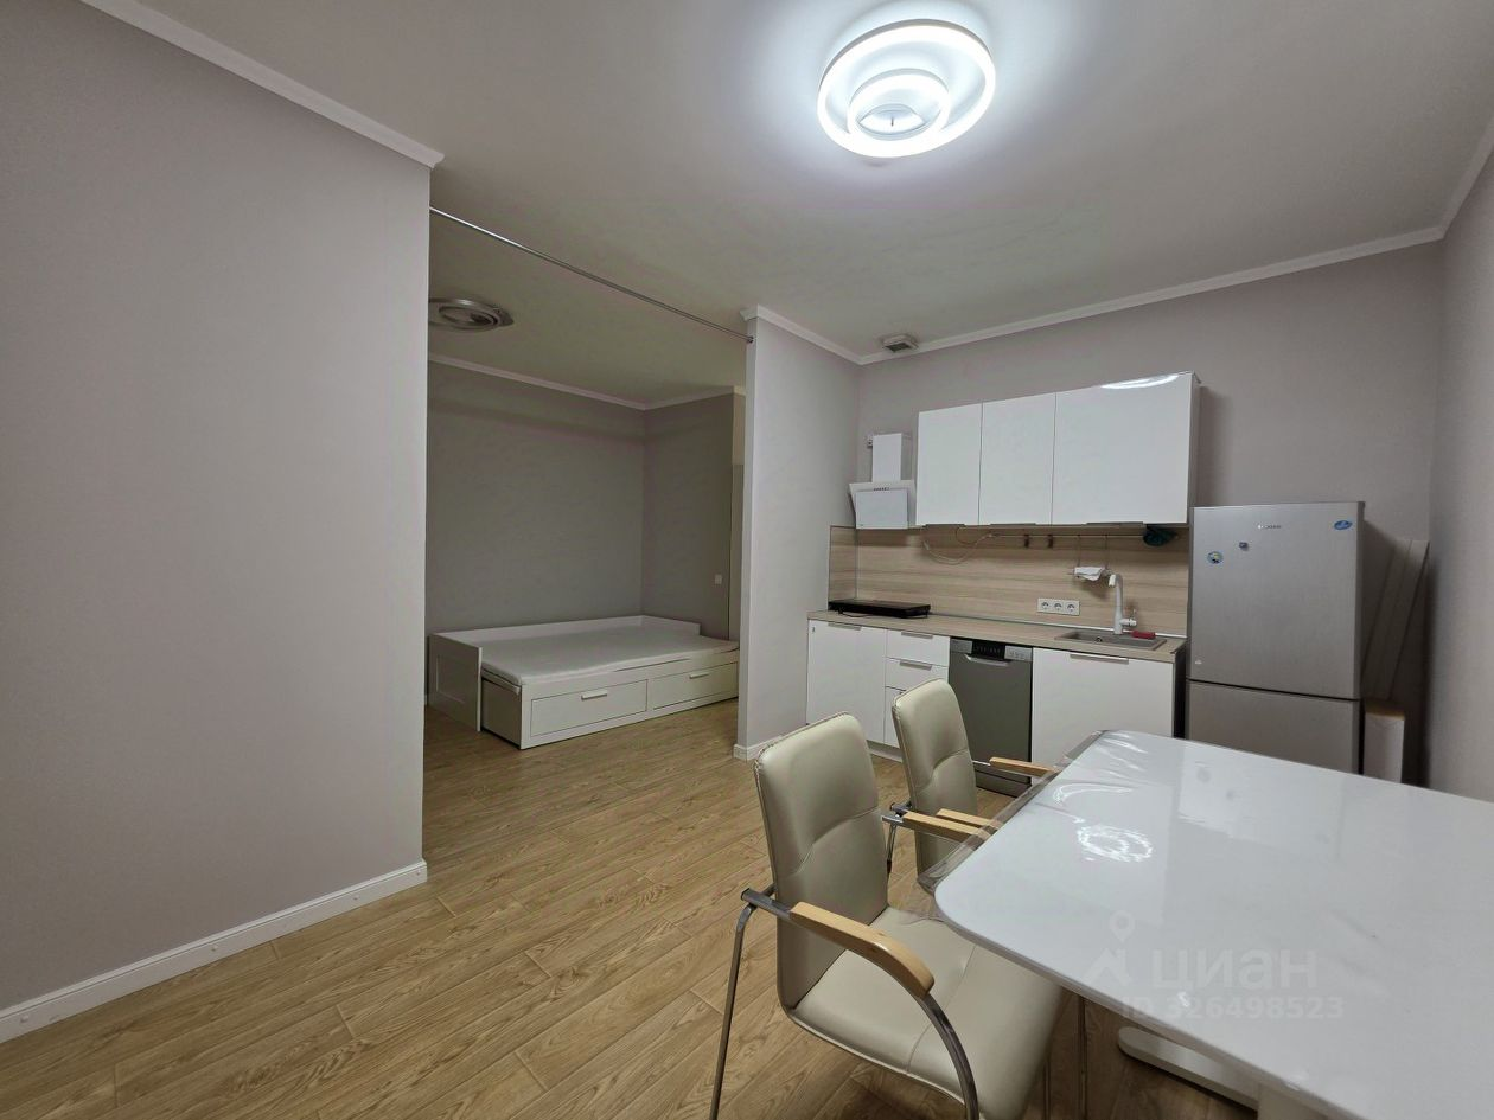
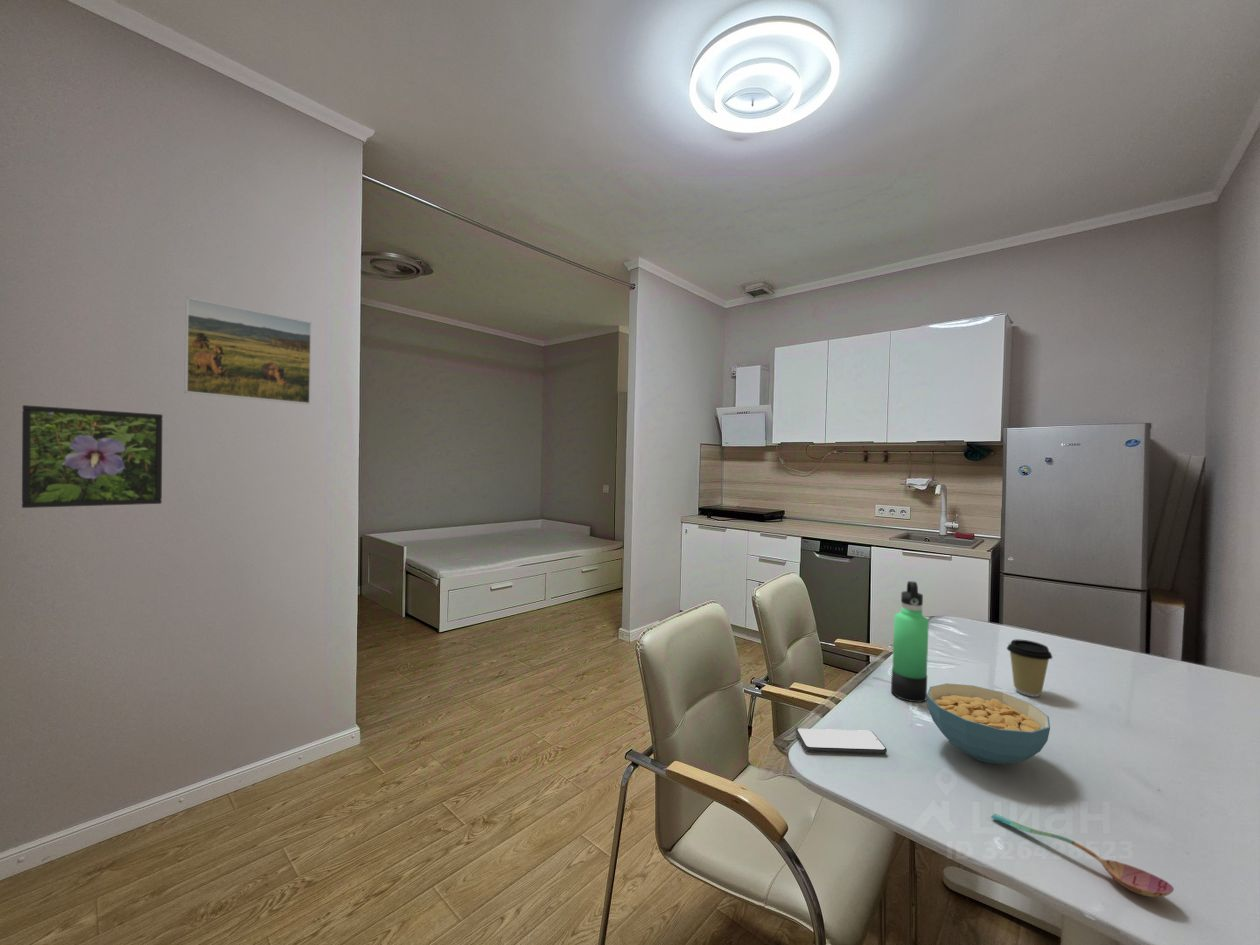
+ thermos bottle [890,580,930,703]
+ soupspoon [990,813,1175,898]
+ smartphone [795,728,888,755]
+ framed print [21,404,164,509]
+ coffee cup [1006,638,1054,698]
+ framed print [183,296,312,405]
+ cereal bowl [926,682,1051,765]
